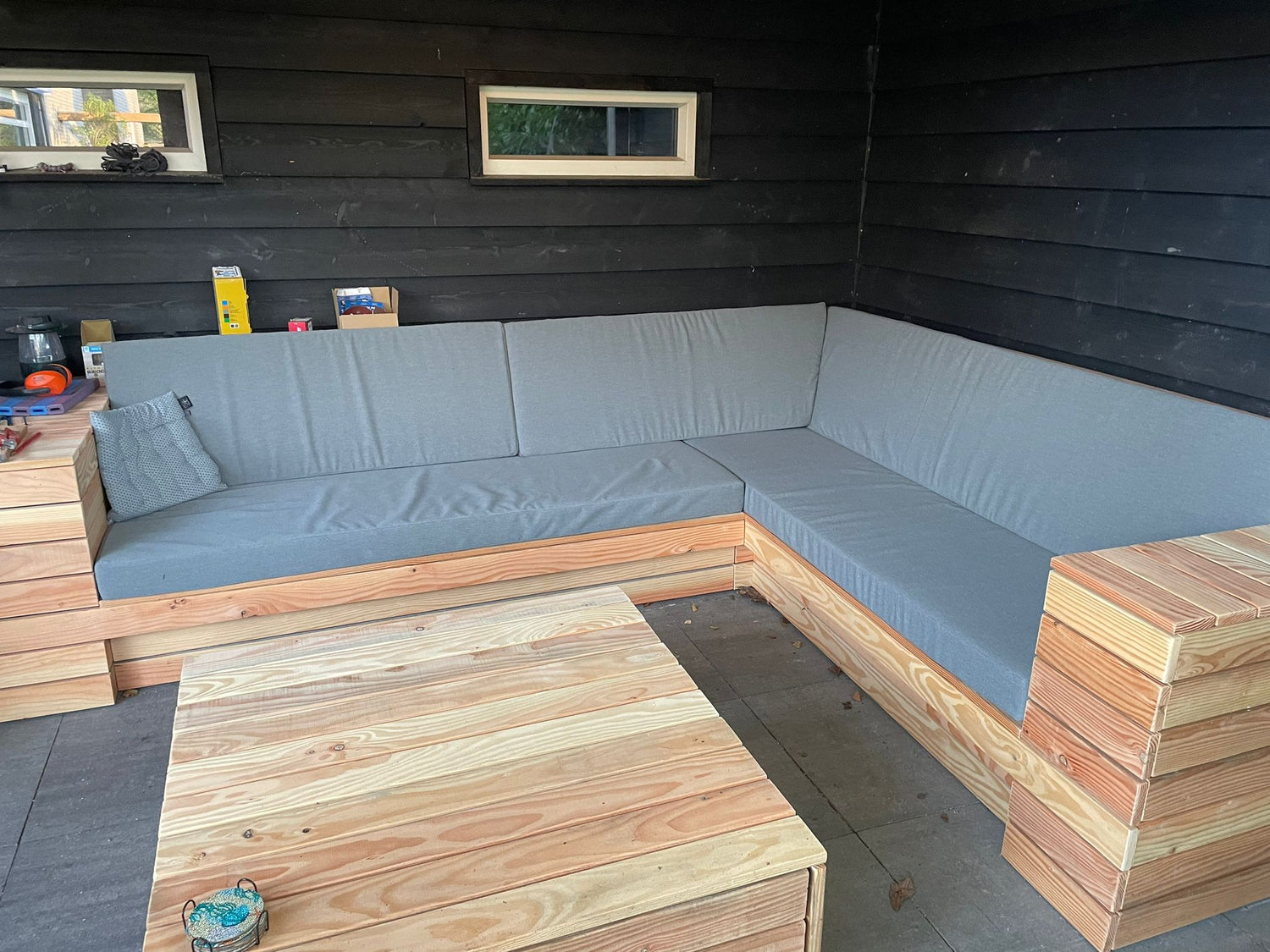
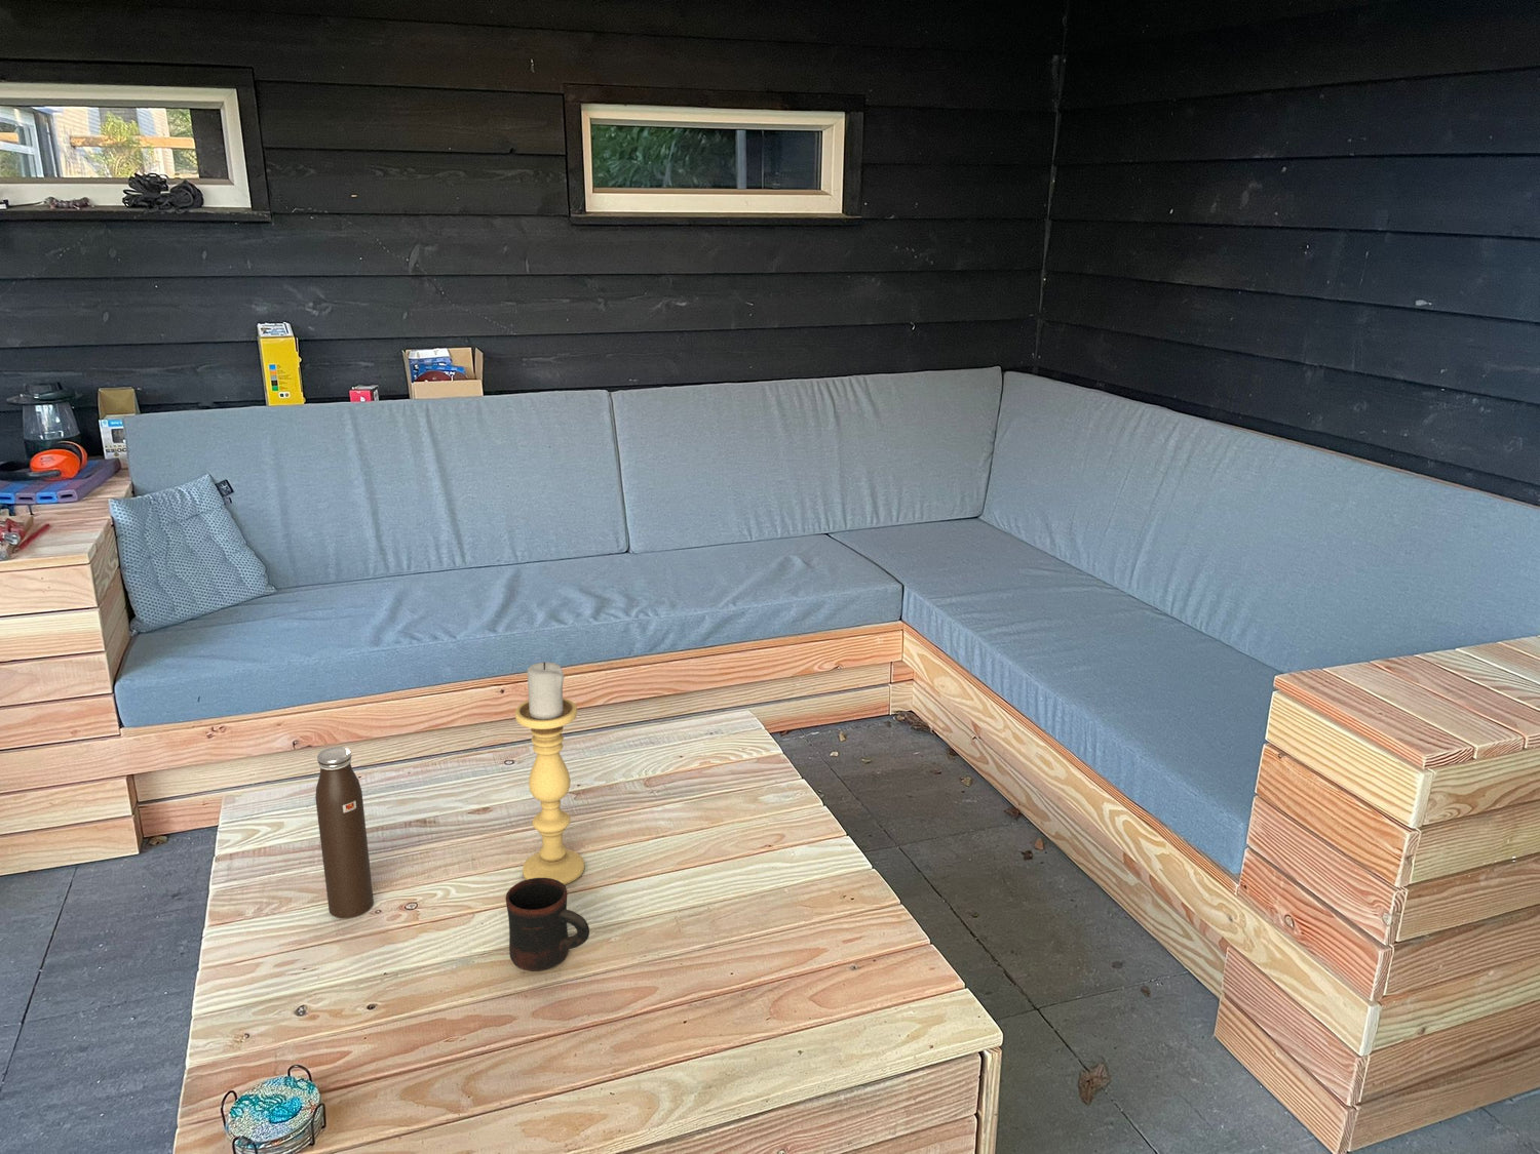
+ mug [504,878,591,972]
+ water bottle [314,745,375,919]
+ candle holder [514,662,586,886]
